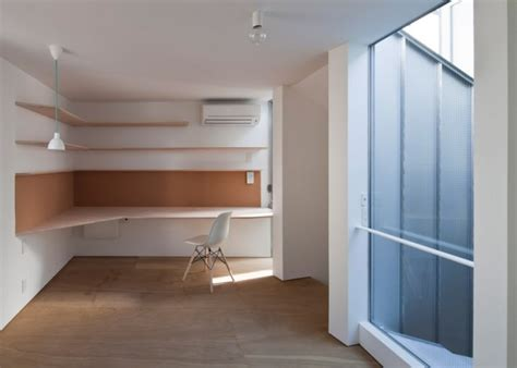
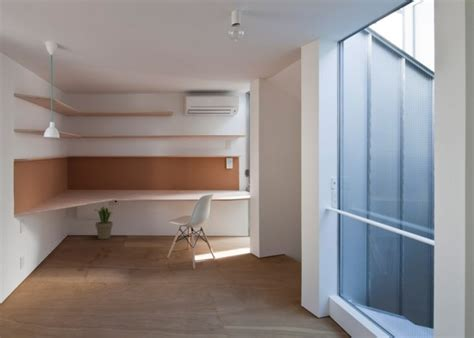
+ potted plant [93,206,114,240]
